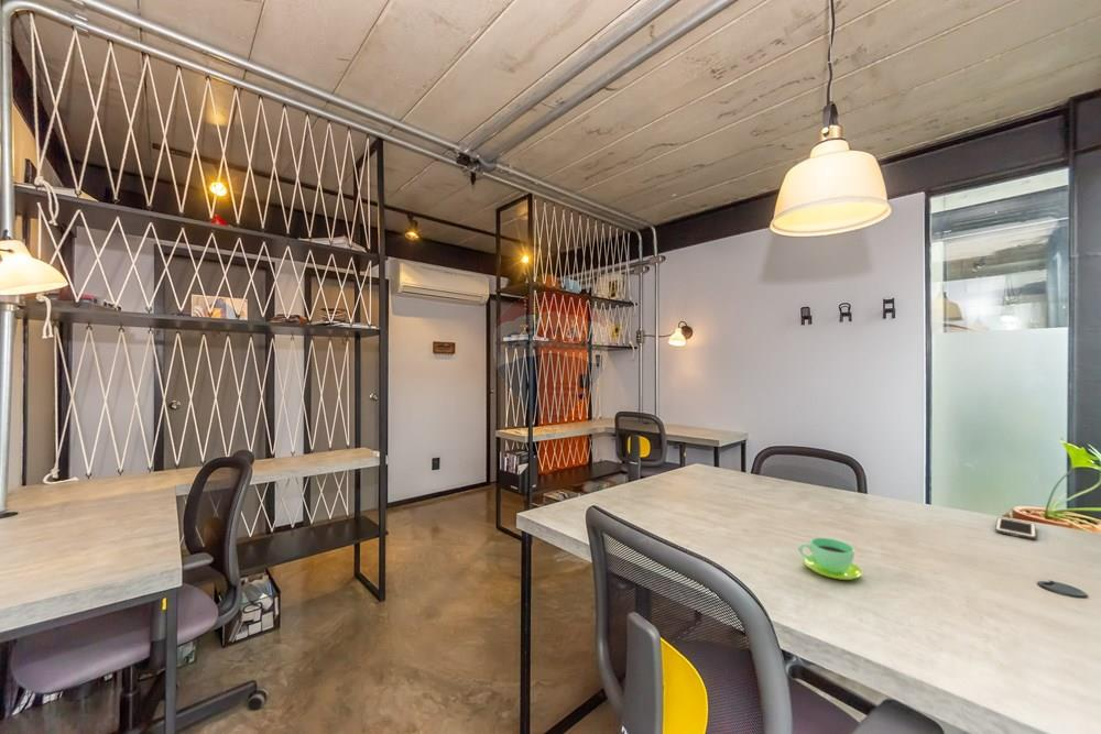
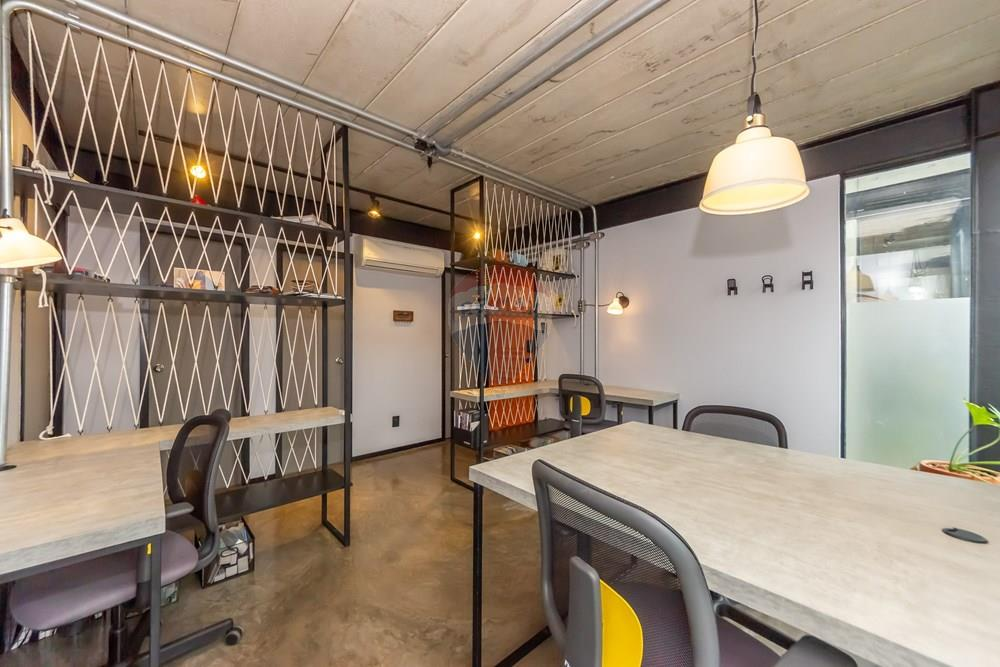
- cup [798,537,863,581]
- cell phone [994,516,1037,540]
